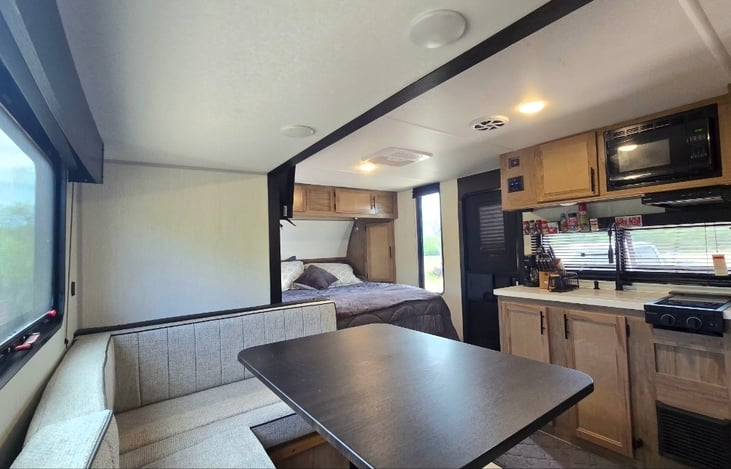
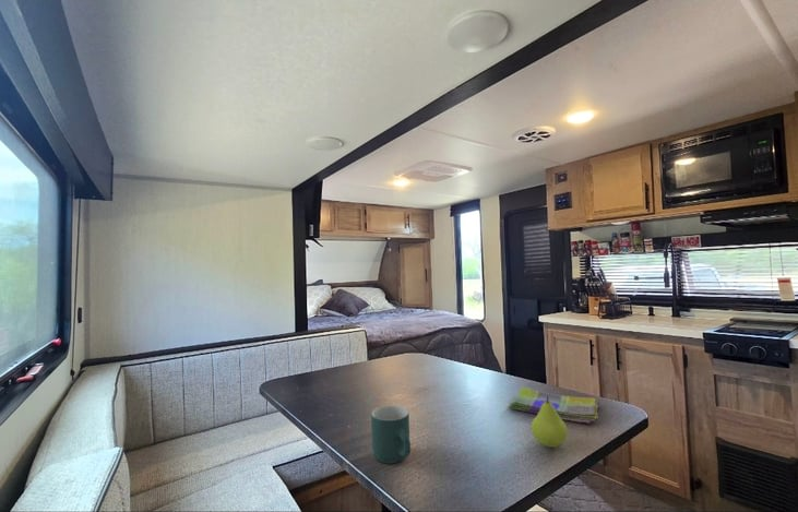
+ fruit [529,396,569,449]
+ dish towel [507,385,600,425]
+ mug [370,404,412,464]
